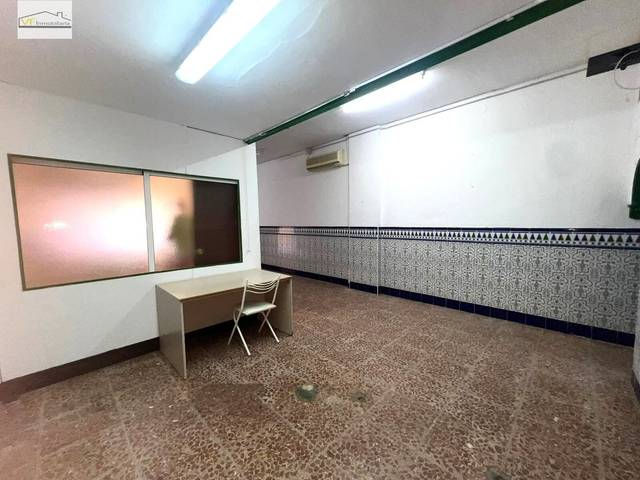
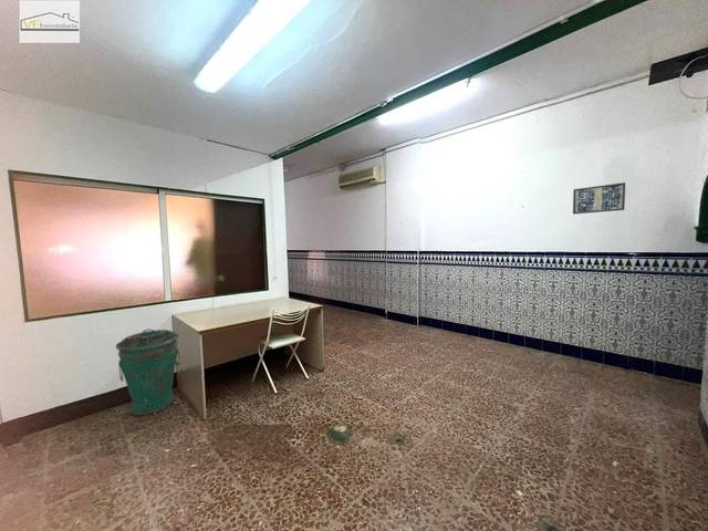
+ trash can [115,327,180,416]
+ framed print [572,181,626,216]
